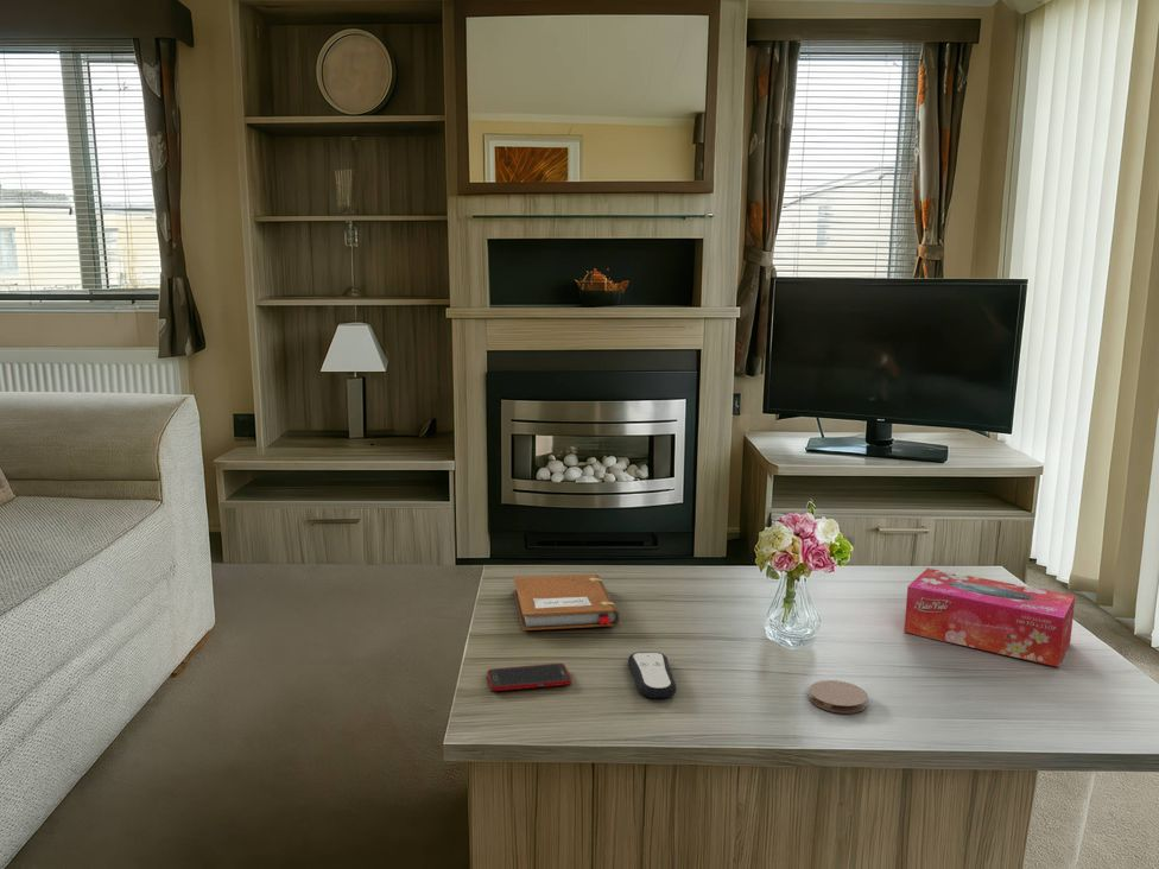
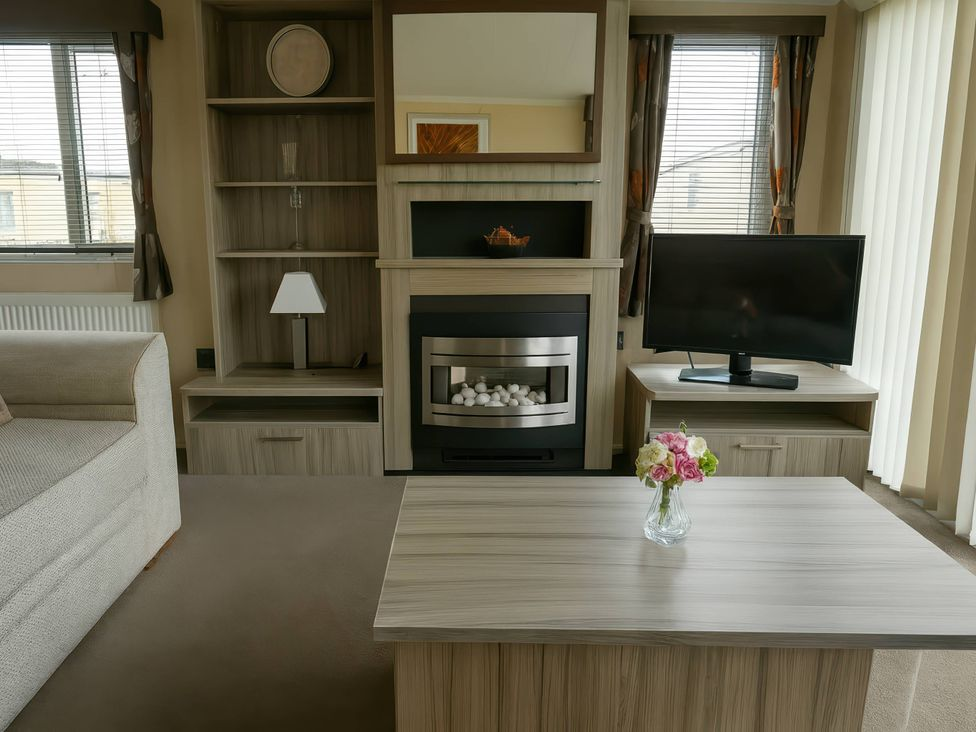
- cell phone [486,662,572,692]
- remote control [627,651,677,699]
- tissue box [904,567,1076,668]
- notebook [513,573,621,632]
- coaster [808,679,869,715]
